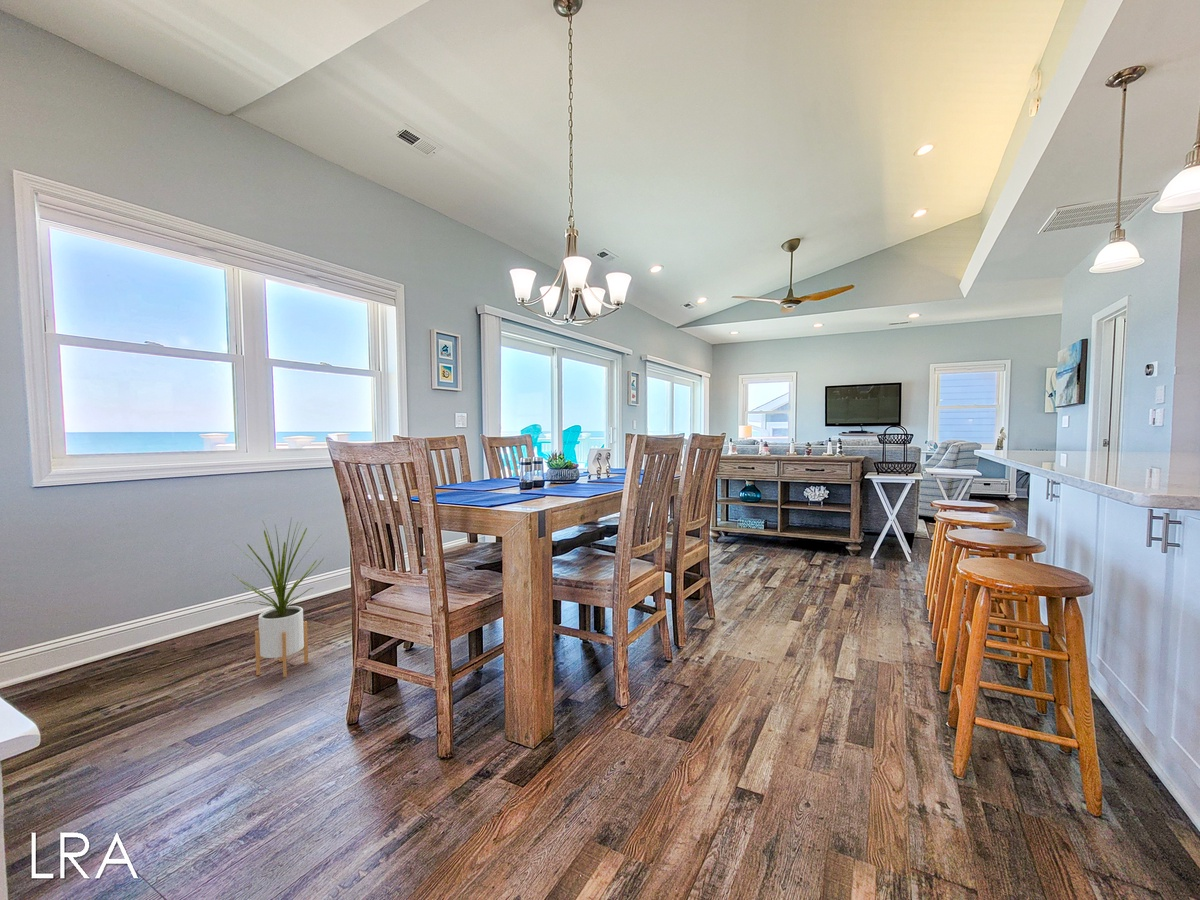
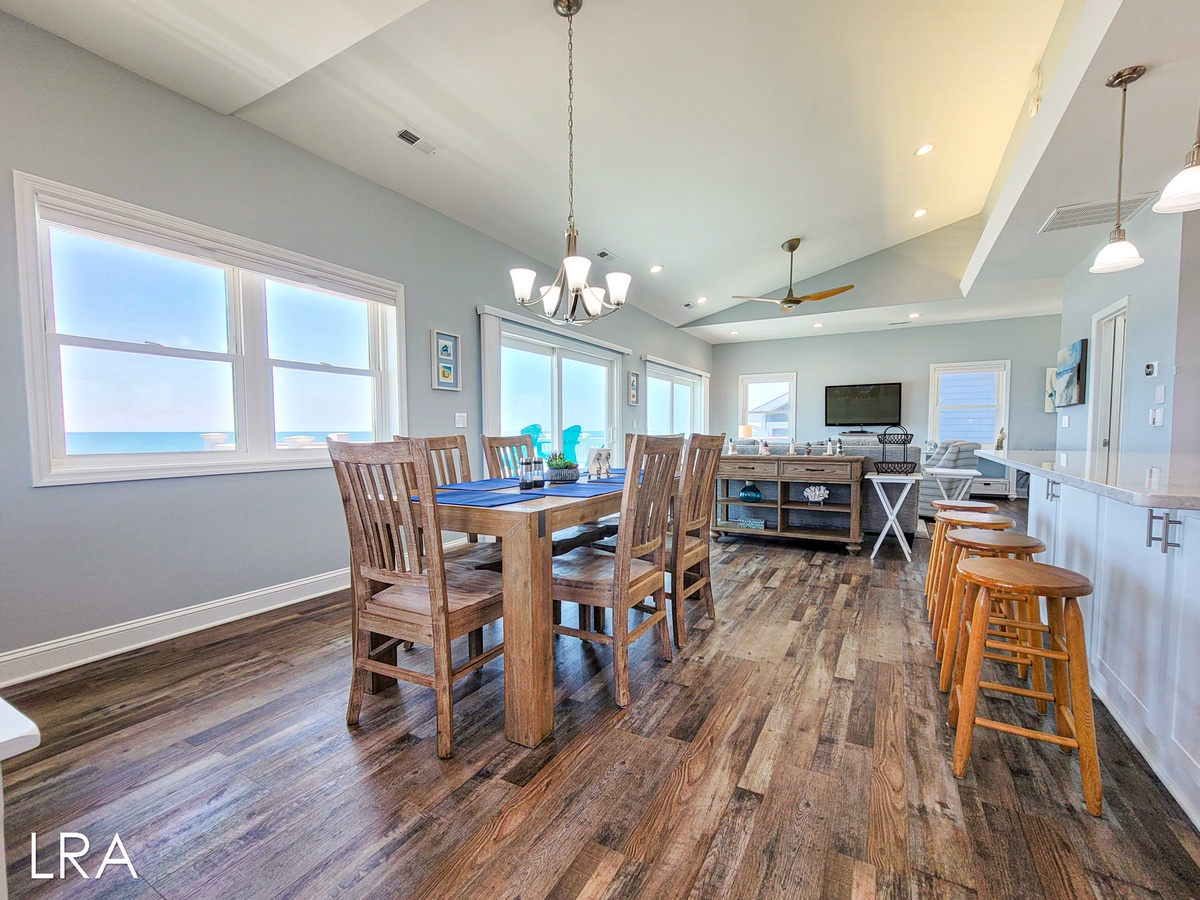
- house plant [232,516,325,678]
